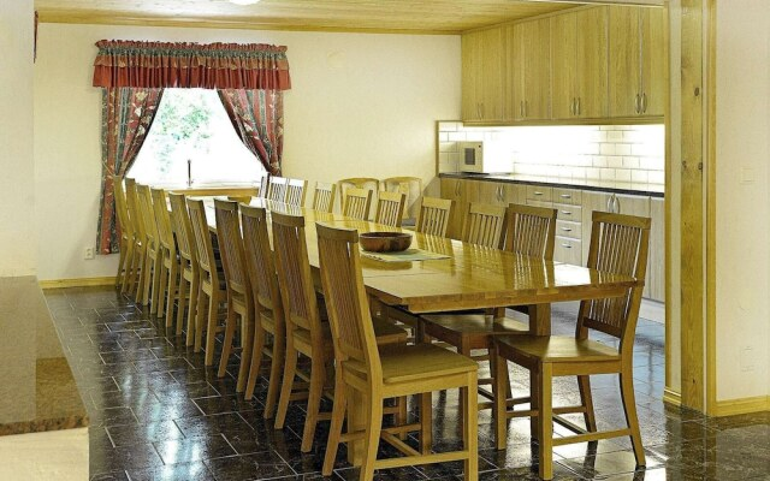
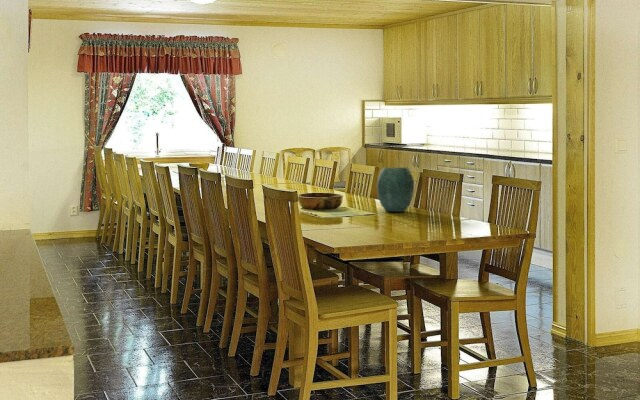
+ vase [376,167,415,213]
